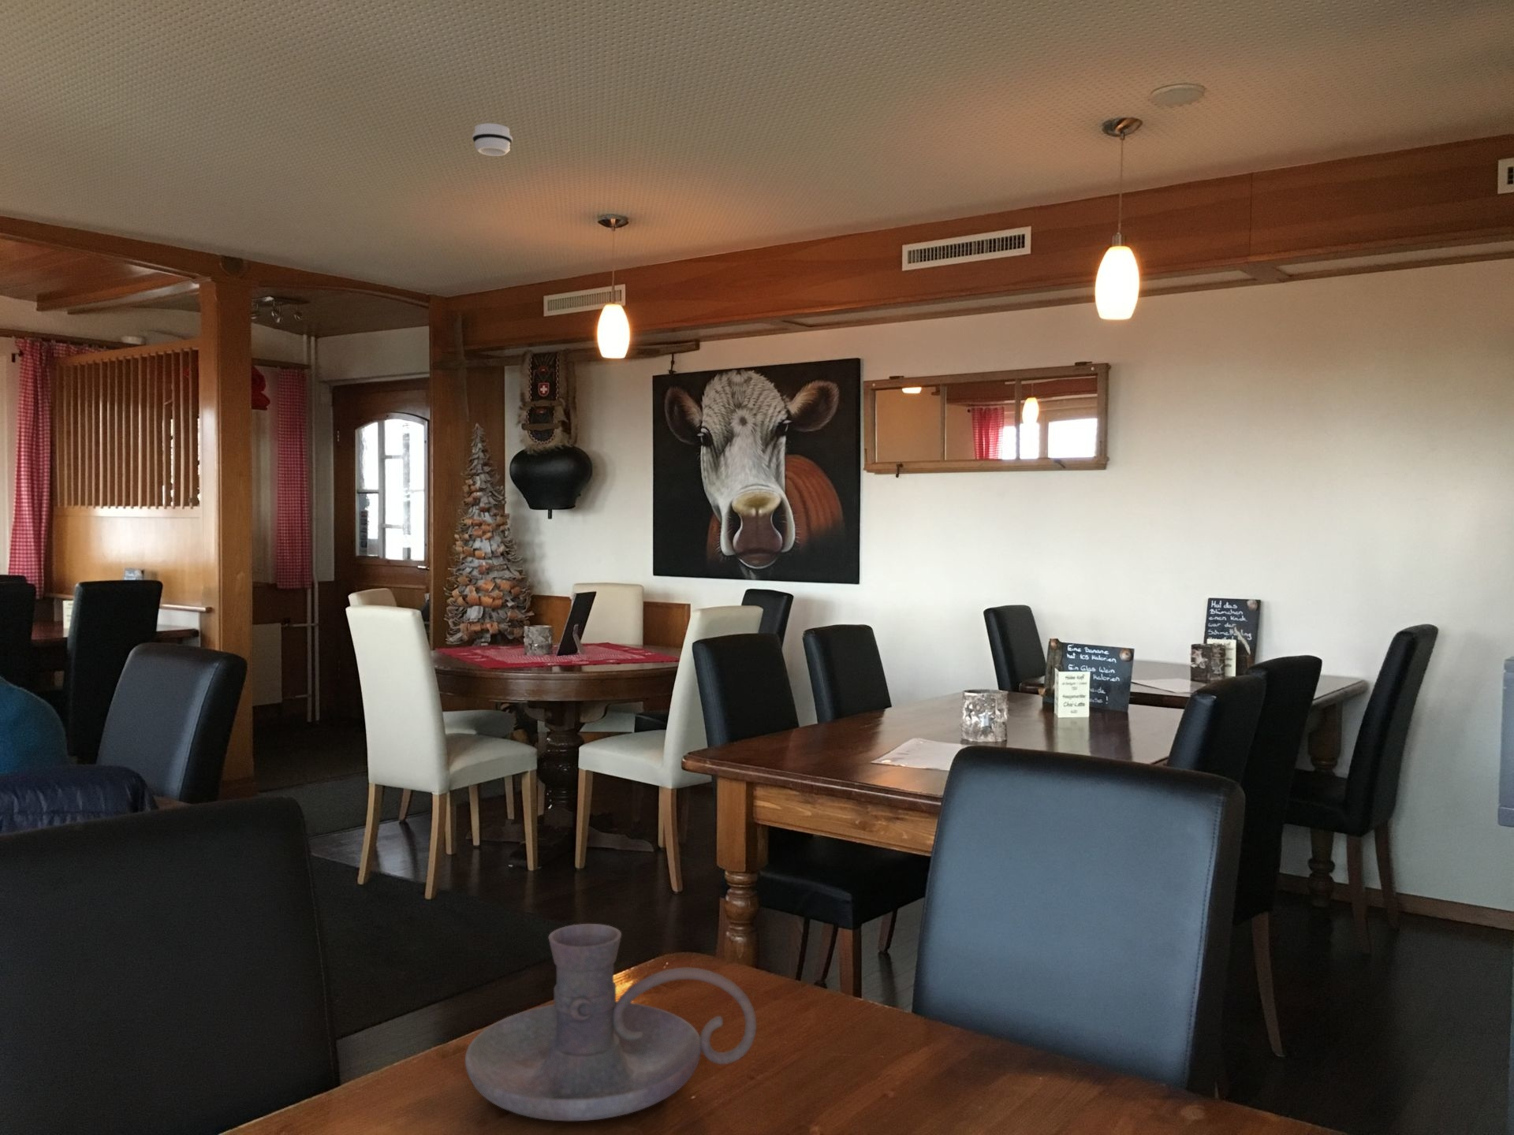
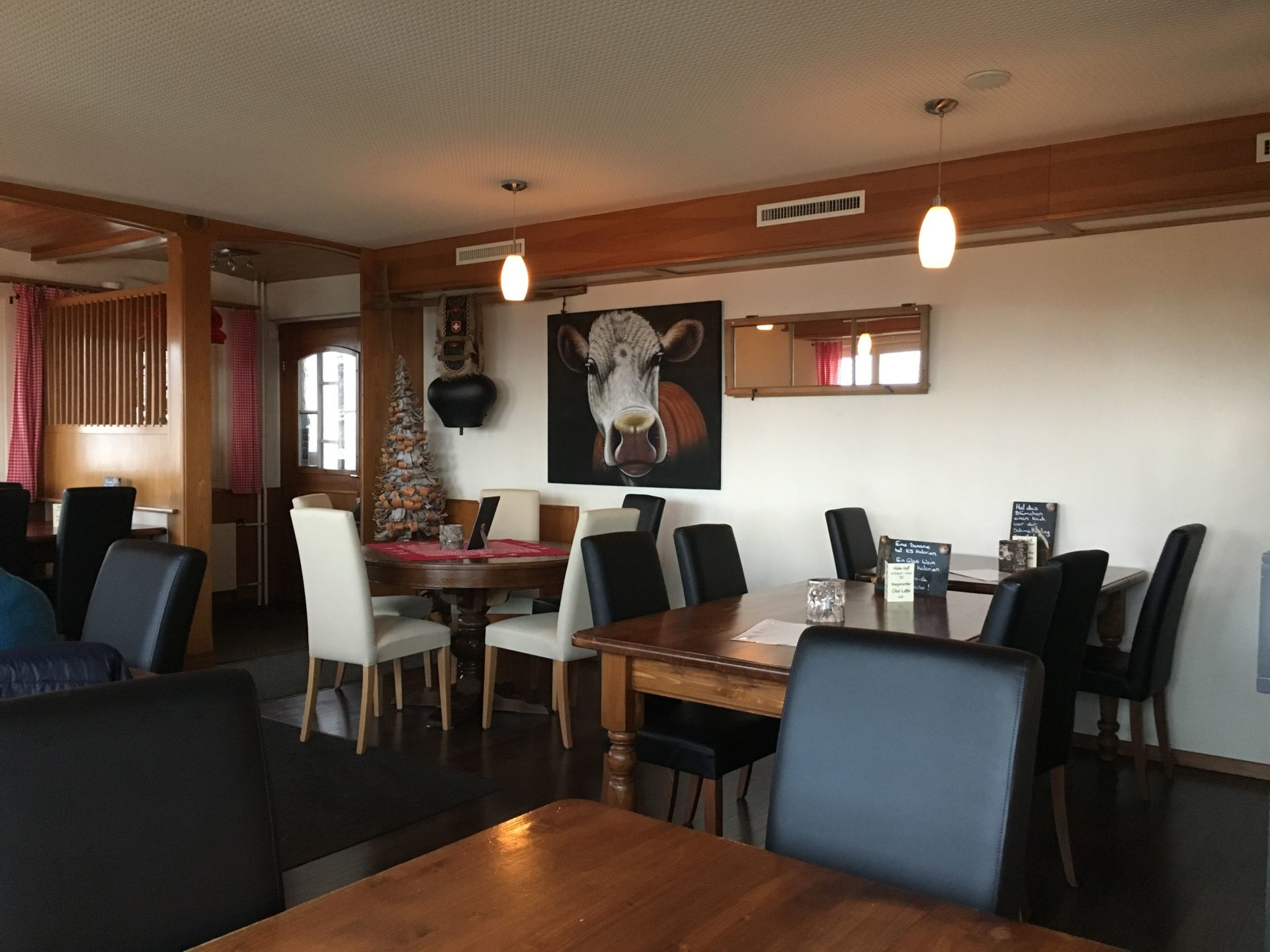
- candle holder [465,923,757,1122]
- smoke detector [472,122,514,157]
